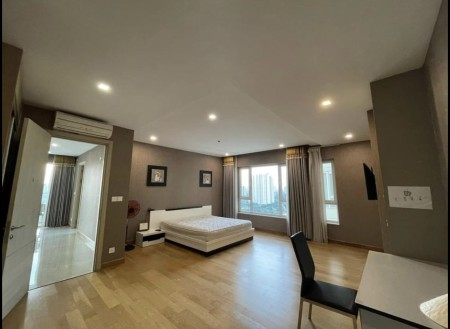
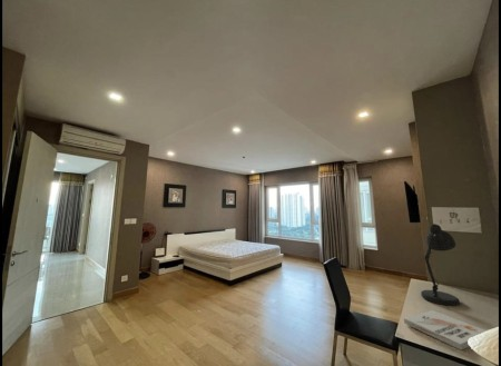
+ desk lamp [420,222,461,309]
+ book [403,309,487,352]
